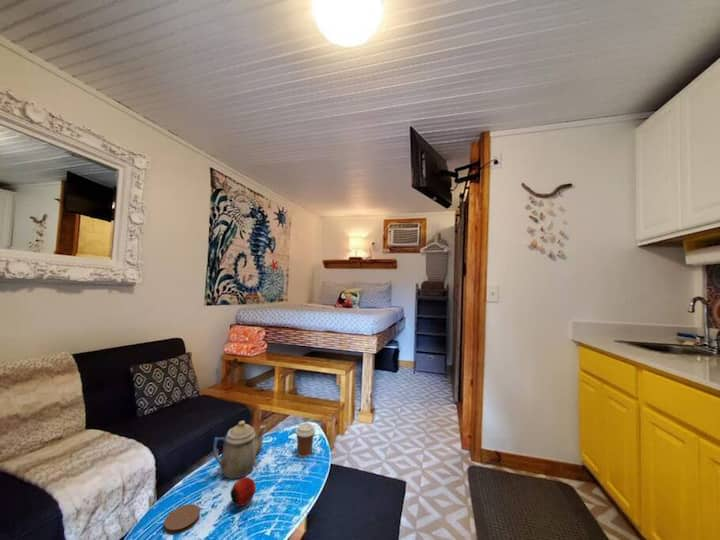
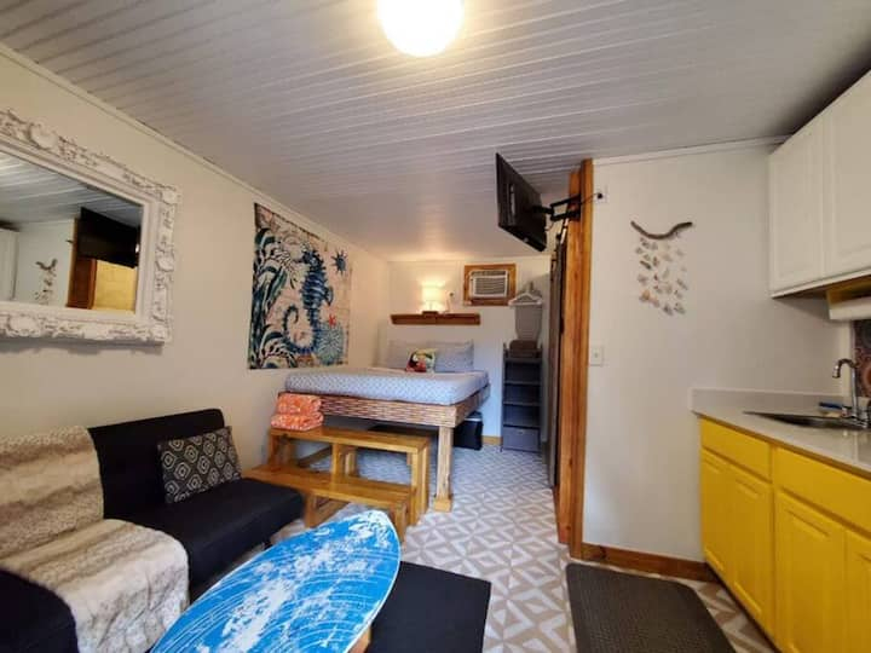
- apple [229,476,257,507]
- coffee cup [295,422,316,458]
- teapot [212,420,267,480]
- coaster [163,503,201,535]
